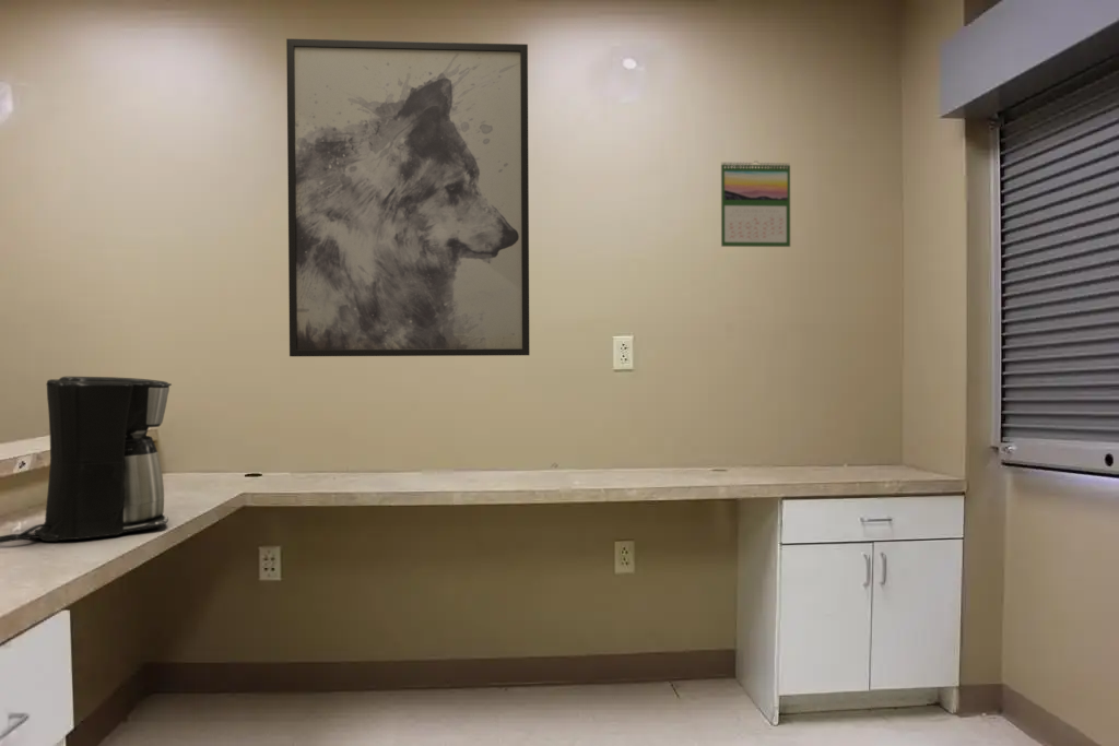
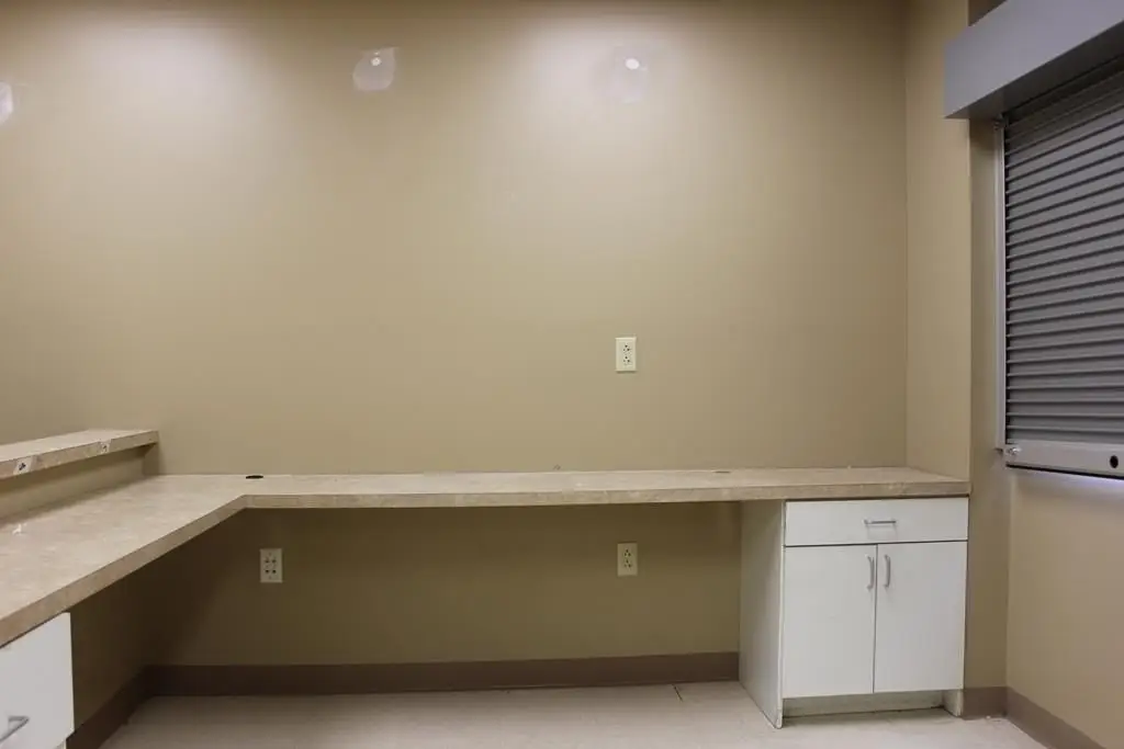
- coffee maker [0,376,173,544]
- calendar [720,159,791,248]
- wall art [285,38,531,357]
